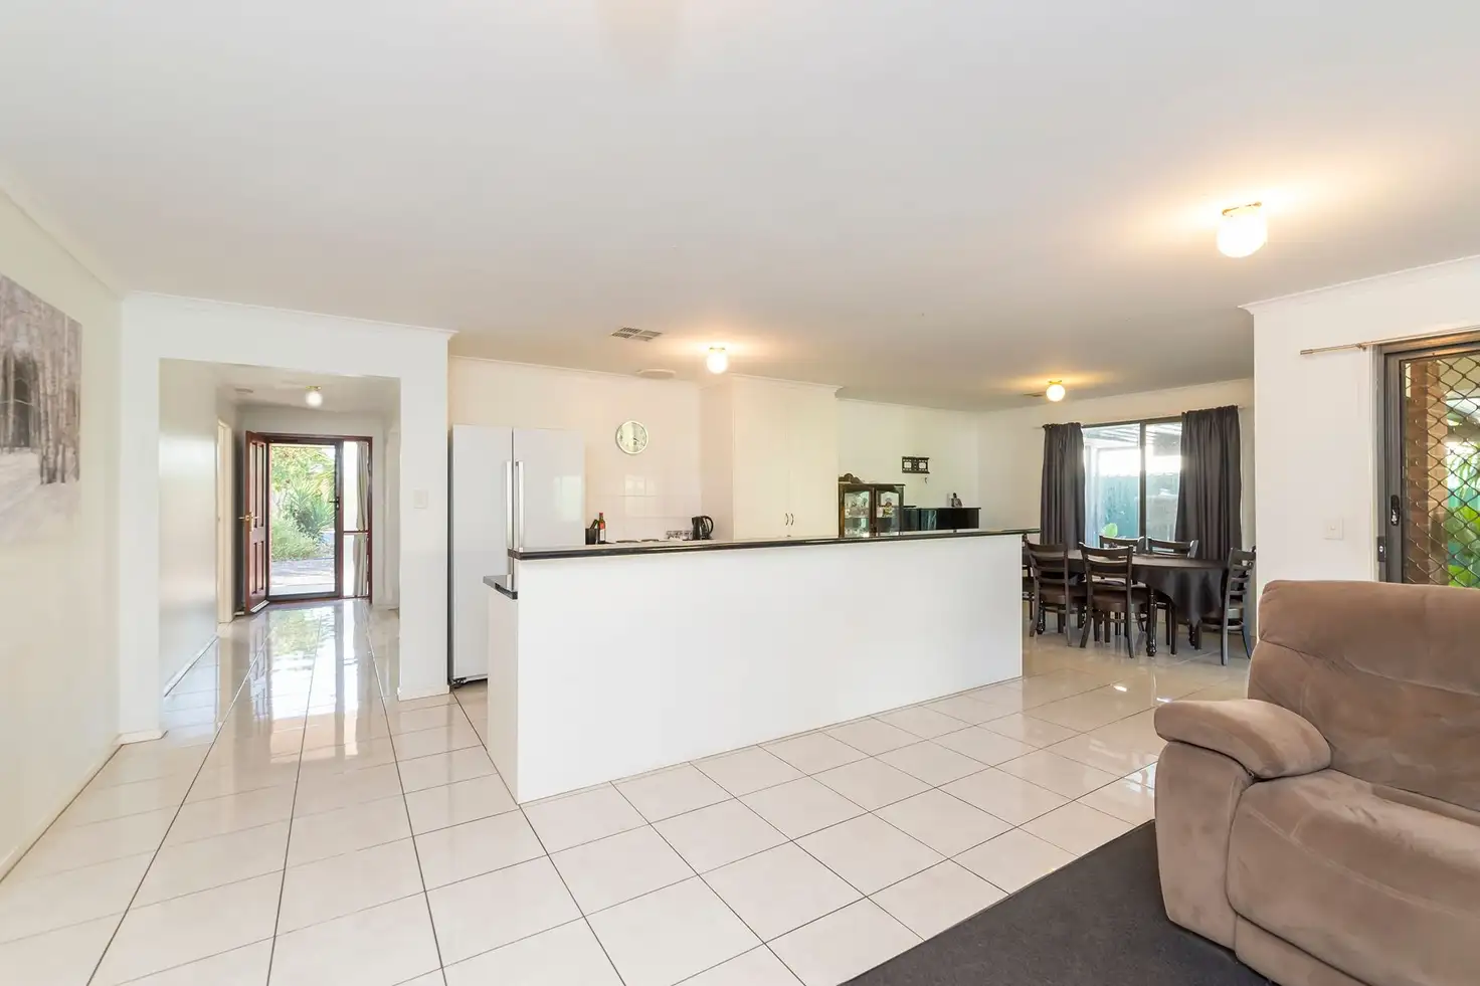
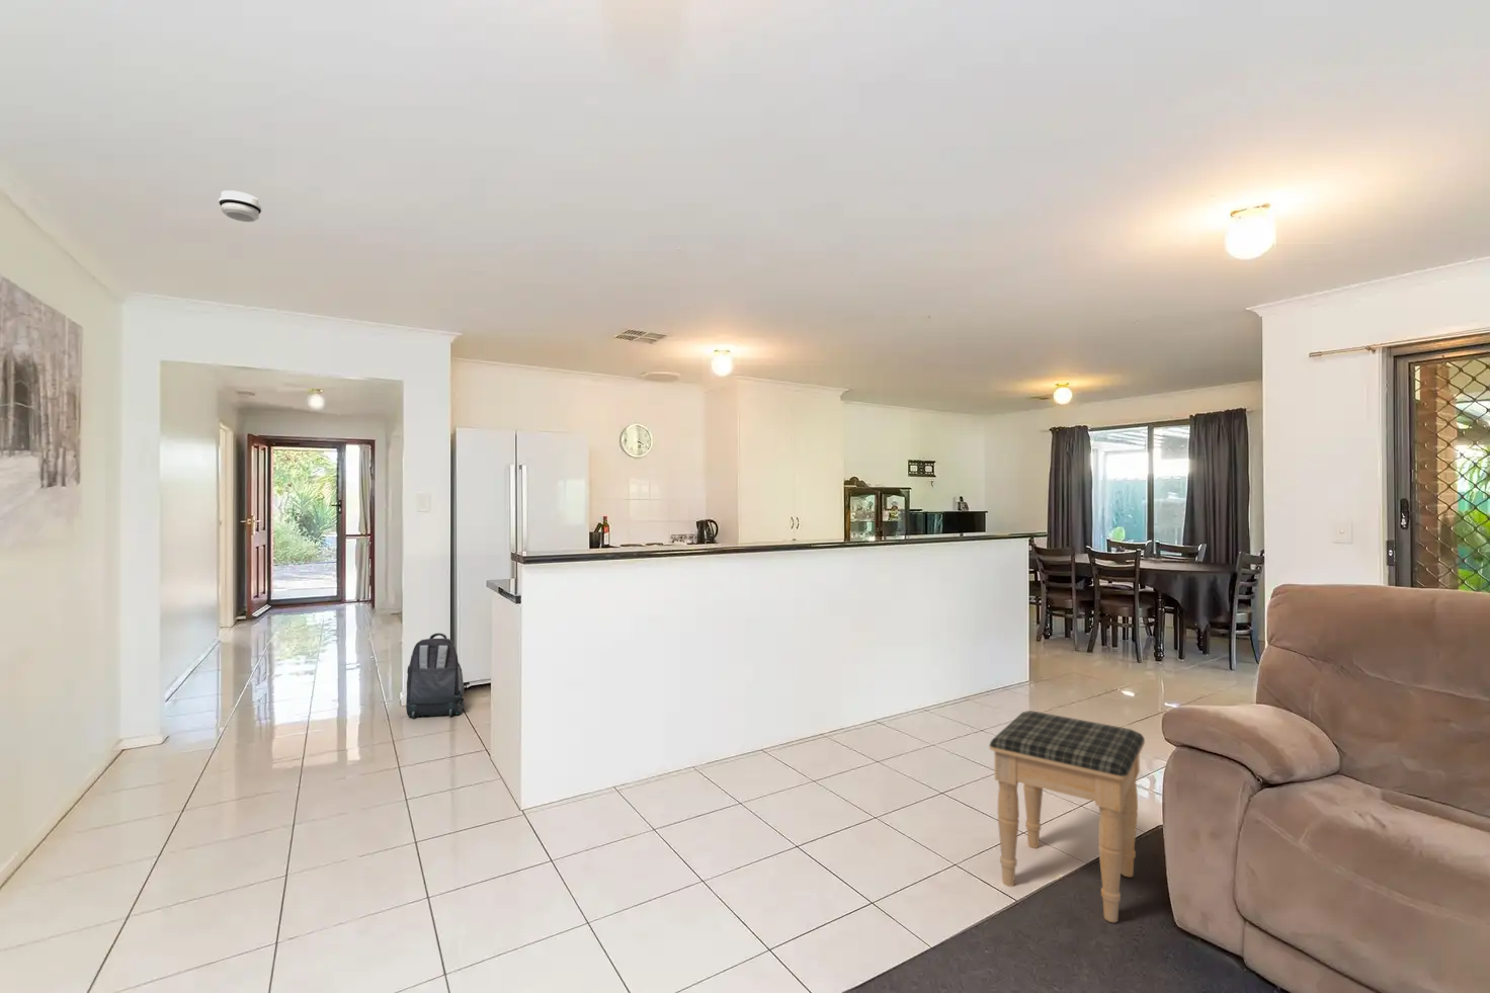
+ footstool [988,709,1145,923]
+ backpack [404,633,465,719]
+ smoke detector [217,190,263,223]
